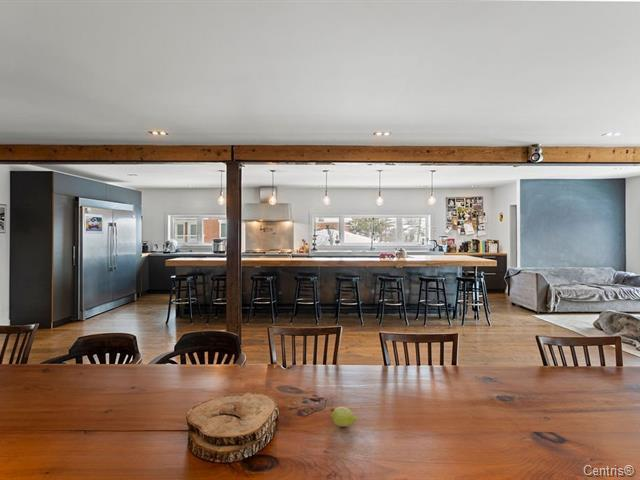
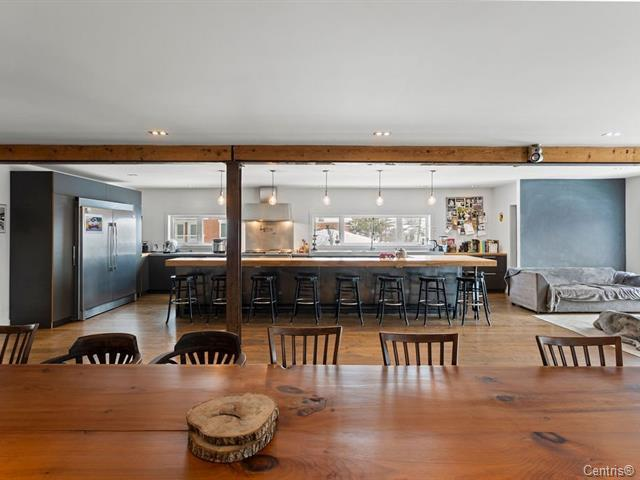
- fruit [330,406,358,427]
